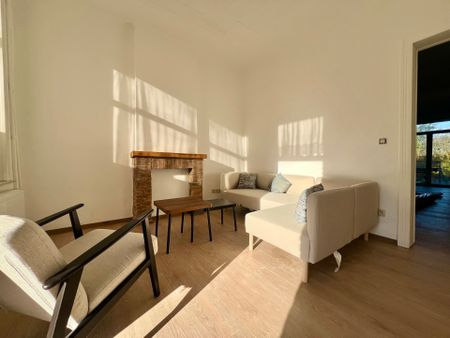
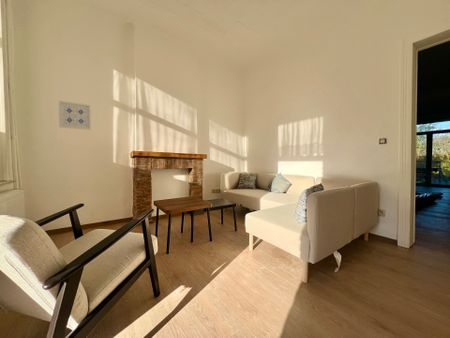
+ wall art [58,100,92,131]
